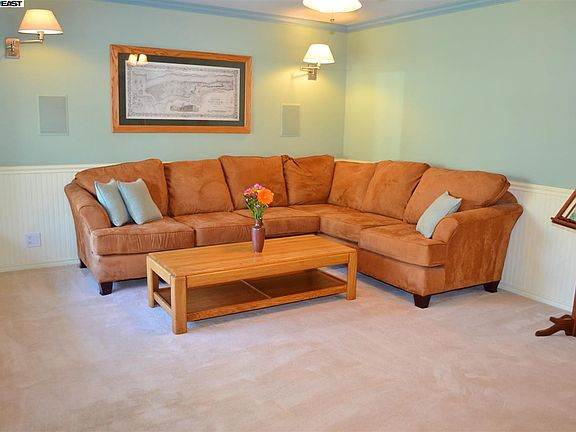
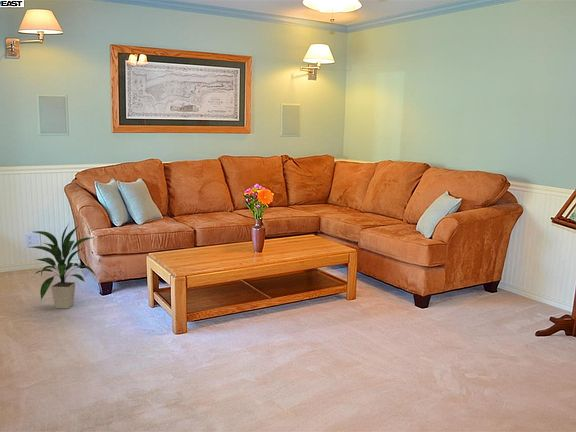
+ indoor plant [29,223,98,310]
